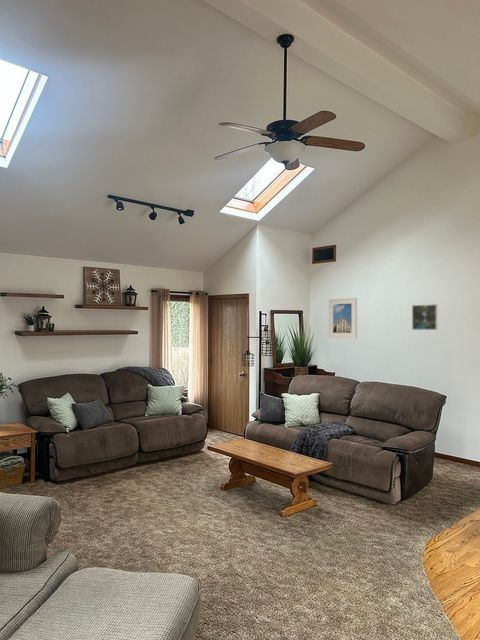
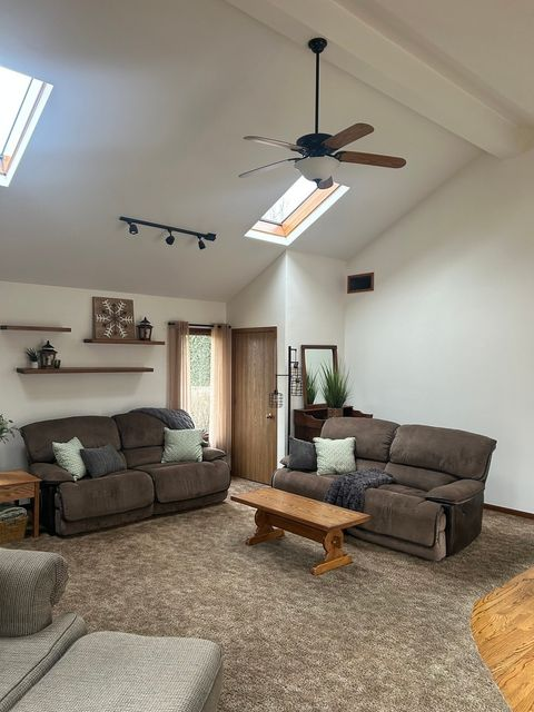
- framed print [328,297,358,339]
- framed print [411,303,438,331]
